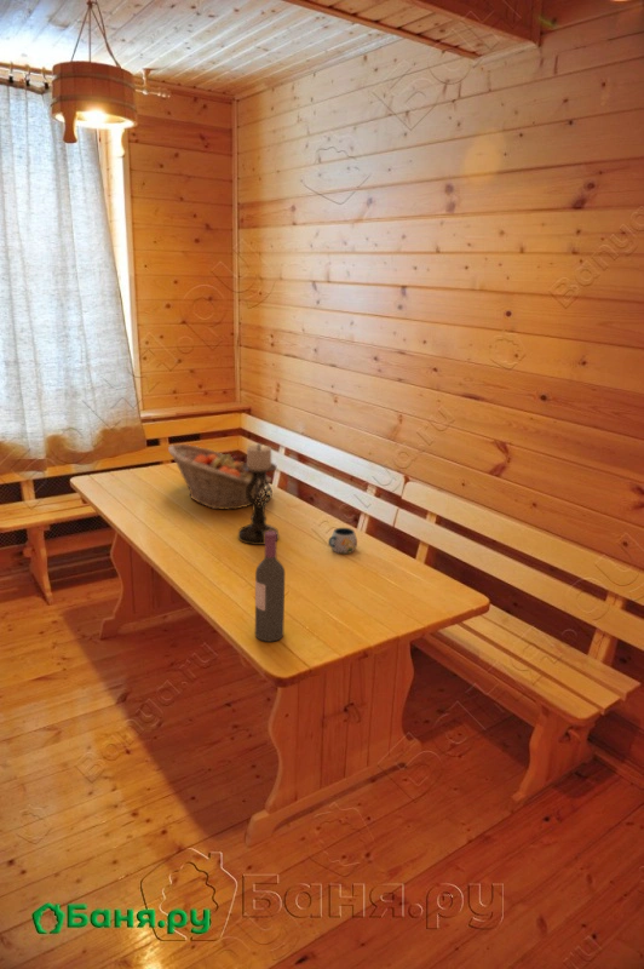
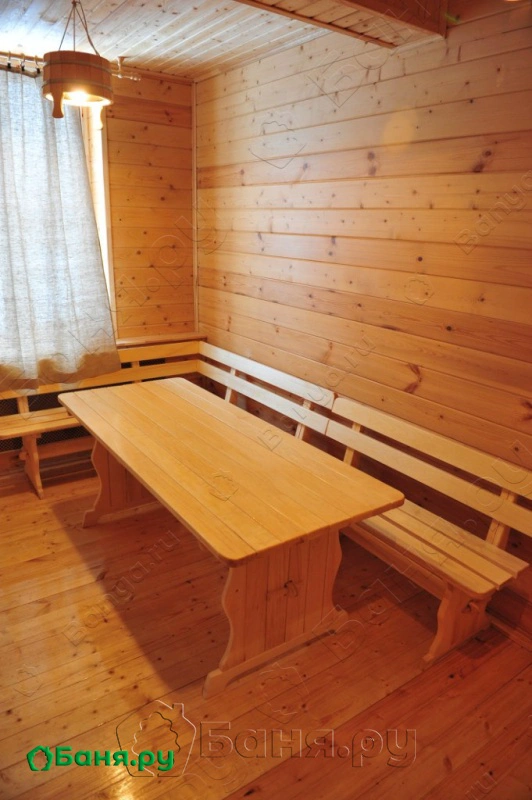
- fruit basket [167,443,272,511]
- candle holder [236,442,281,546]
- wine bottle [254,531,286,643]
- mug [327,527,358,555]
